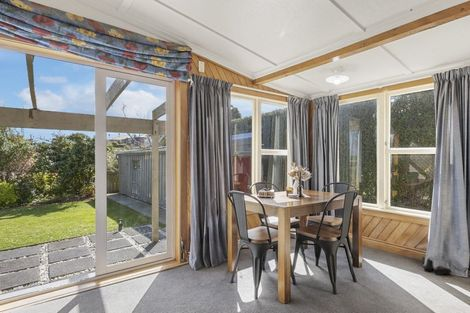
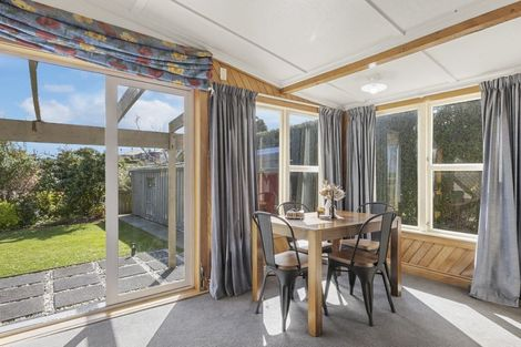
- boots [423,257,452,276]
